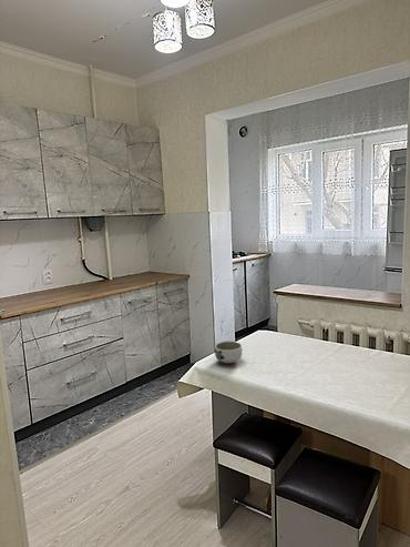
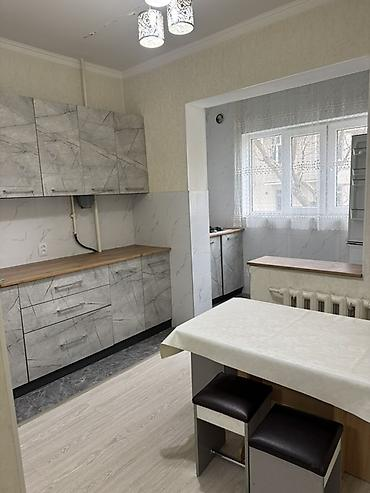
- bowl [214,341,244,364]
